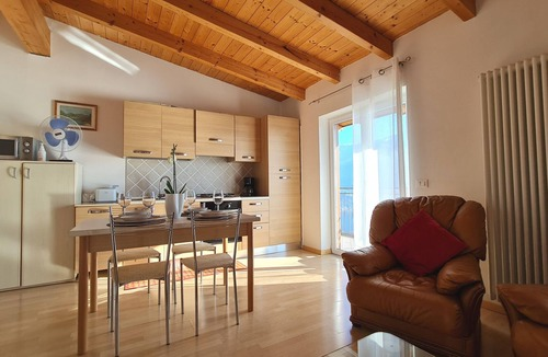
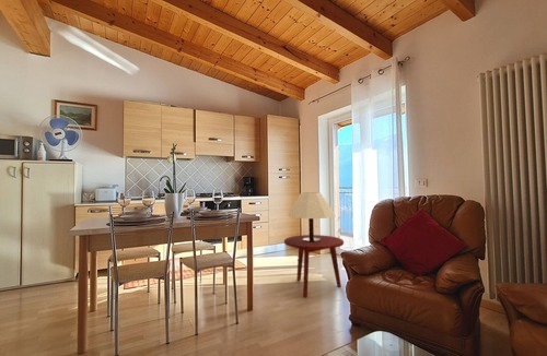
+ table lamp [287,191,337,242]
+ side table [283,234,345,298]
